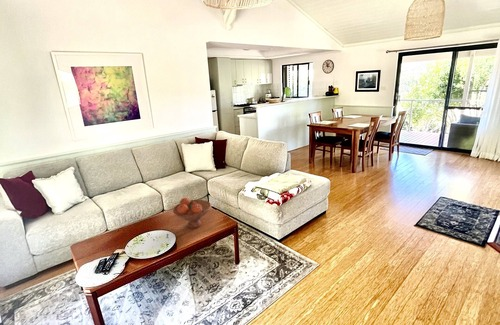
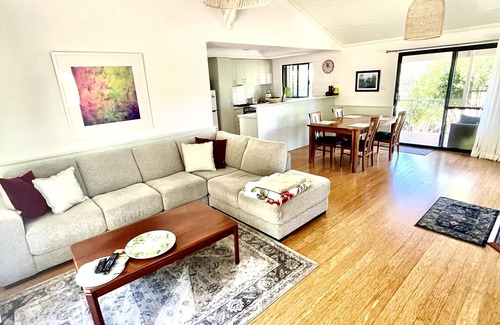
- fruit bowl [172,197,212,229]
